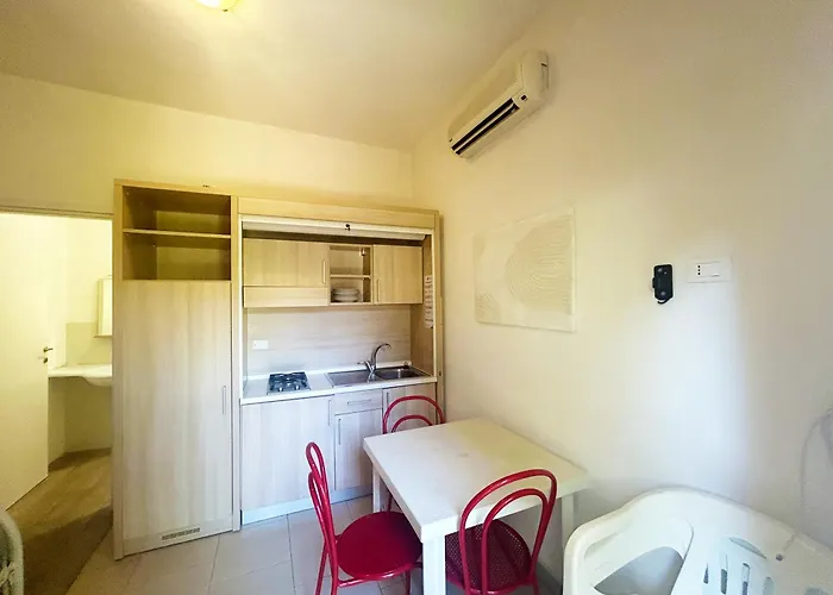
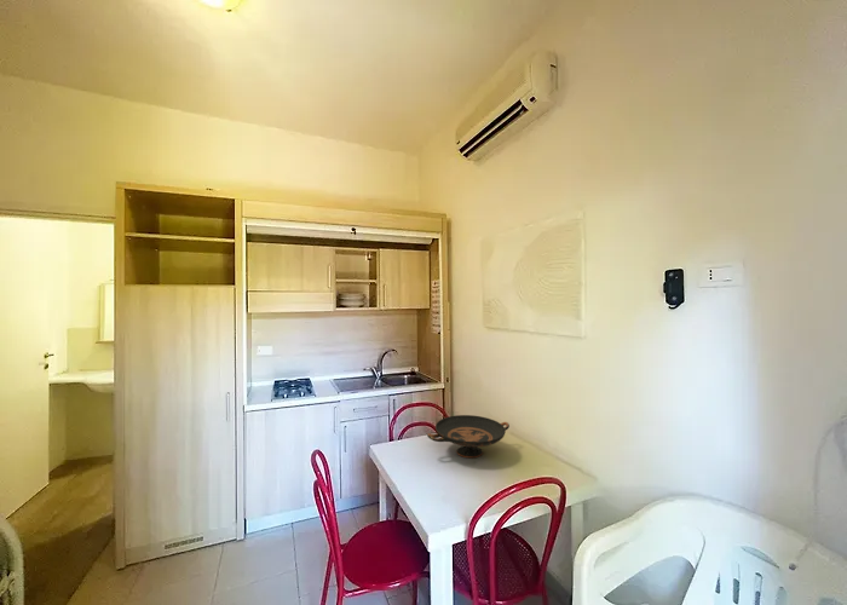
+ decorative bowl [426,414,511,459]
